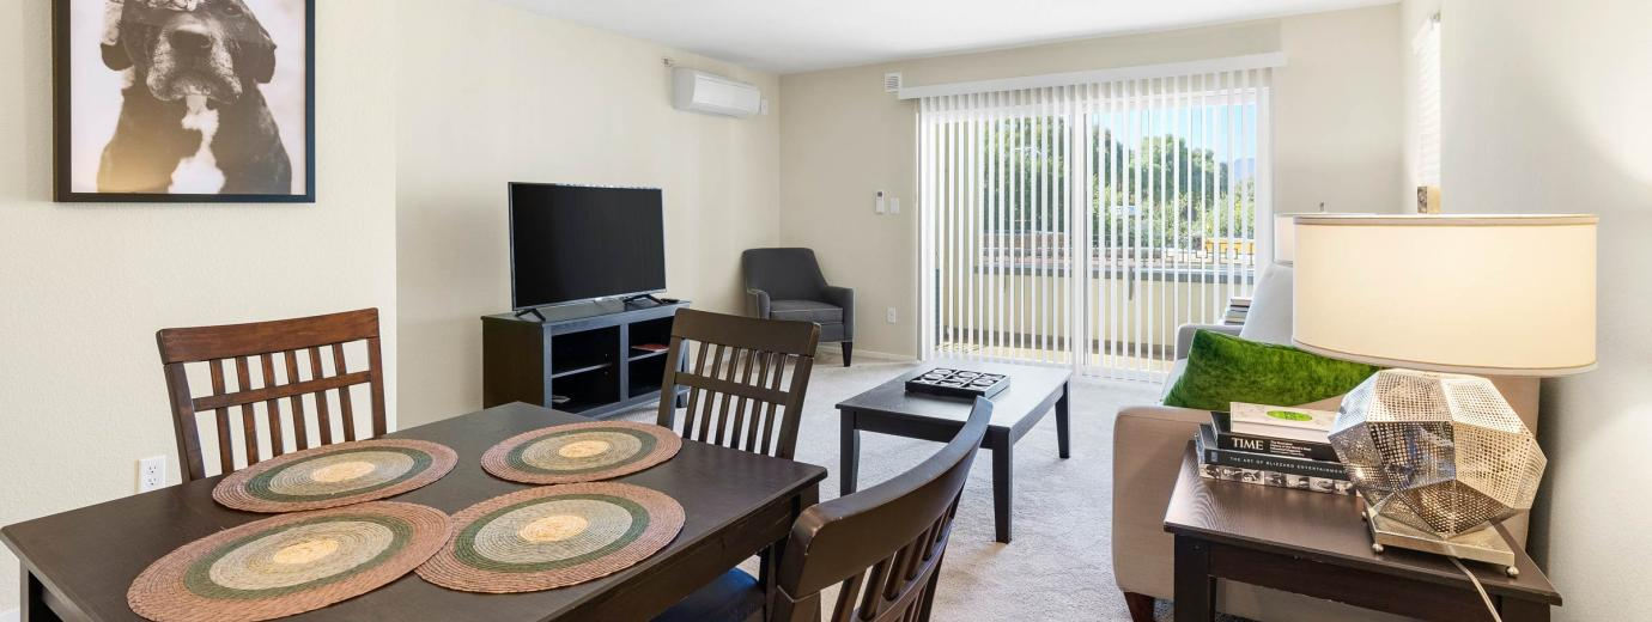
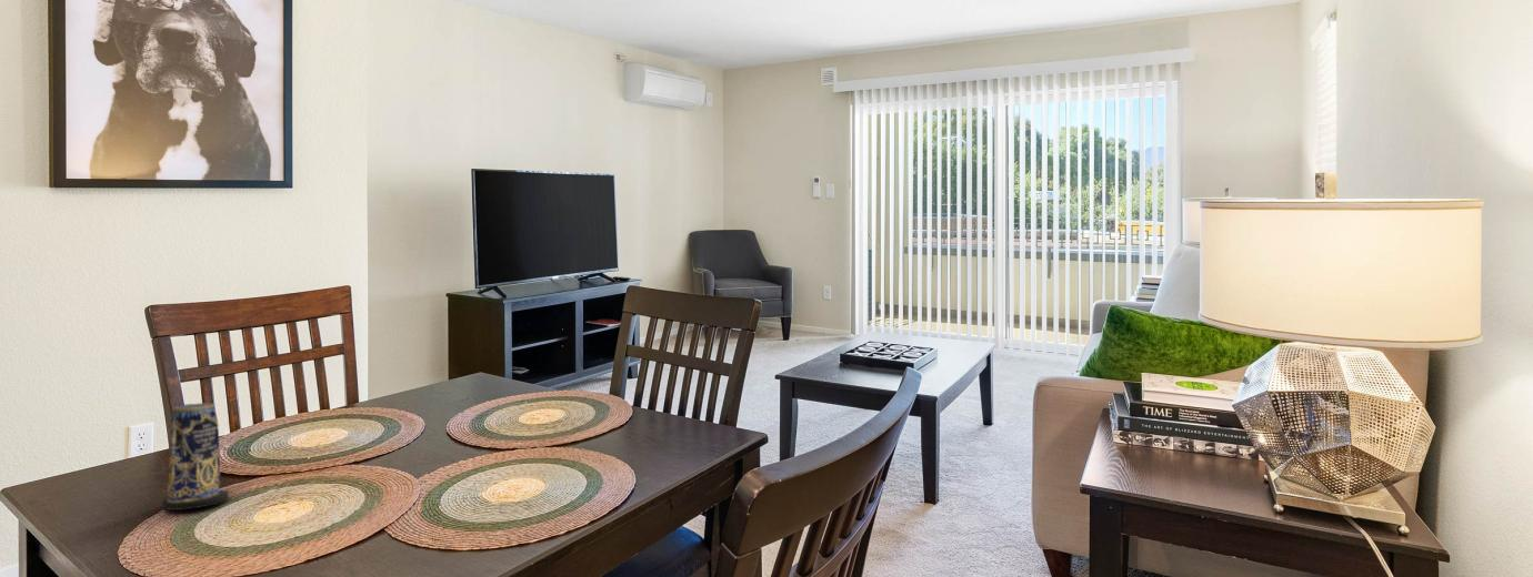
+ candle [161,402,230,512]
